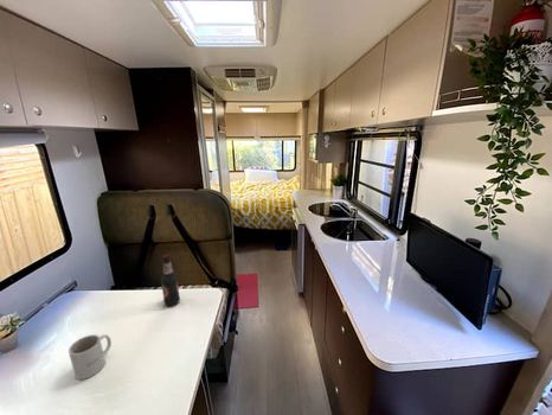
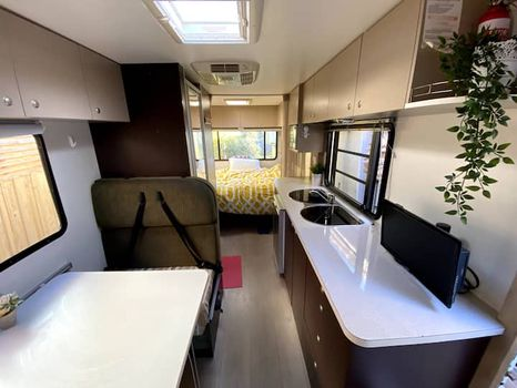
- bottle [160,254,181,307]
- mug [68,333,113,381]
